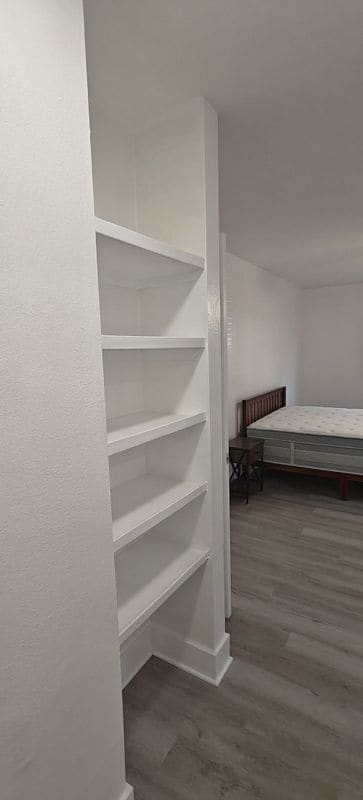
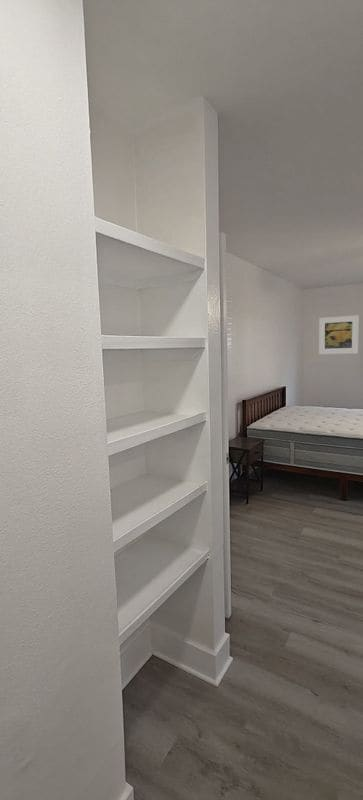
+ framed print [318,314,360,355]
